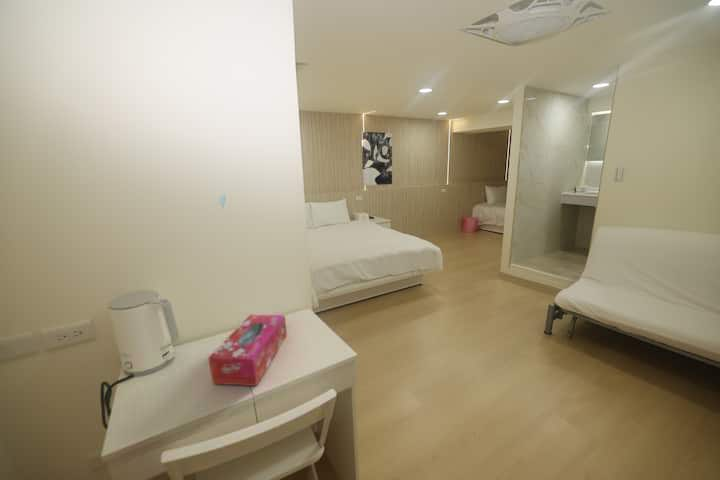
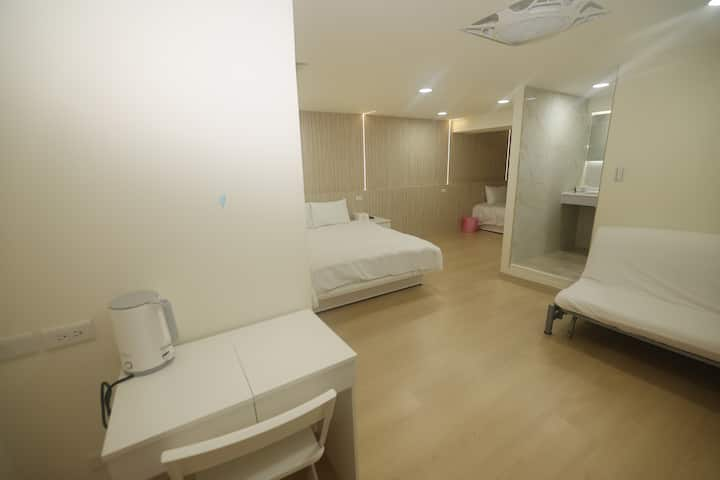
- tissue box [207,314,288,387]
- wall art [361,131,393,186]
